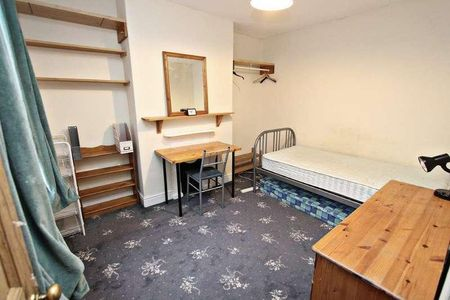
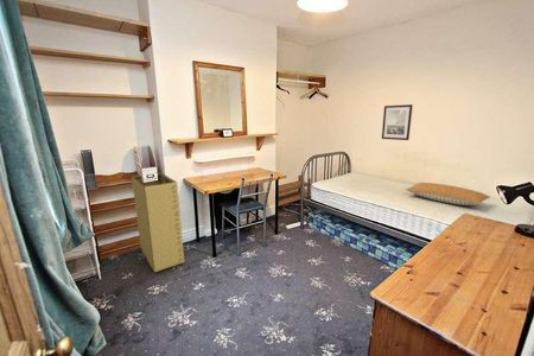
+ pillow [405,182,491,206]
+ laundry hamper [131,171,185,274]
+ wall art [381,103,413,141]
